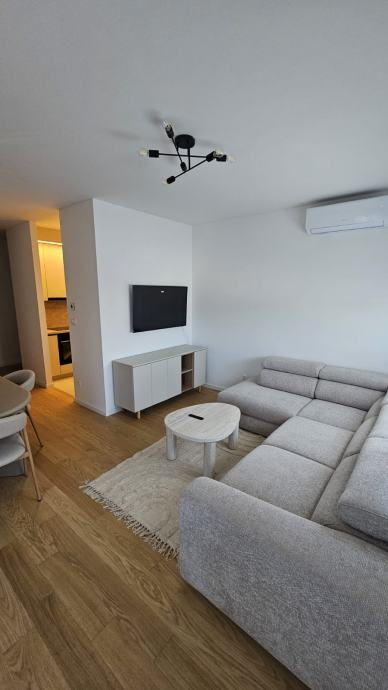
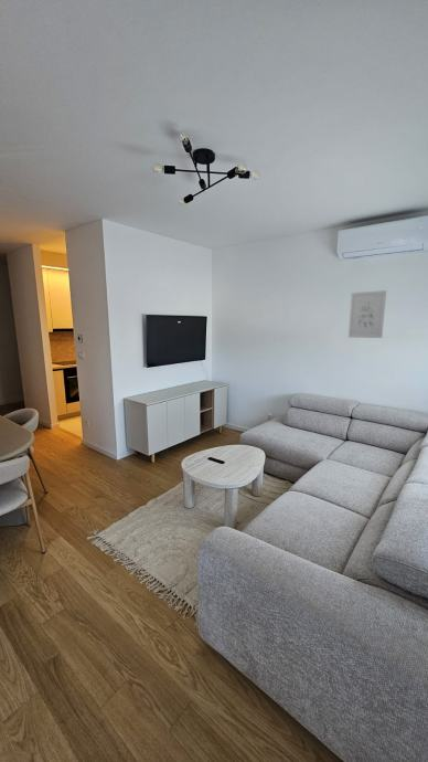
+ wall art [347,289,387,339]
